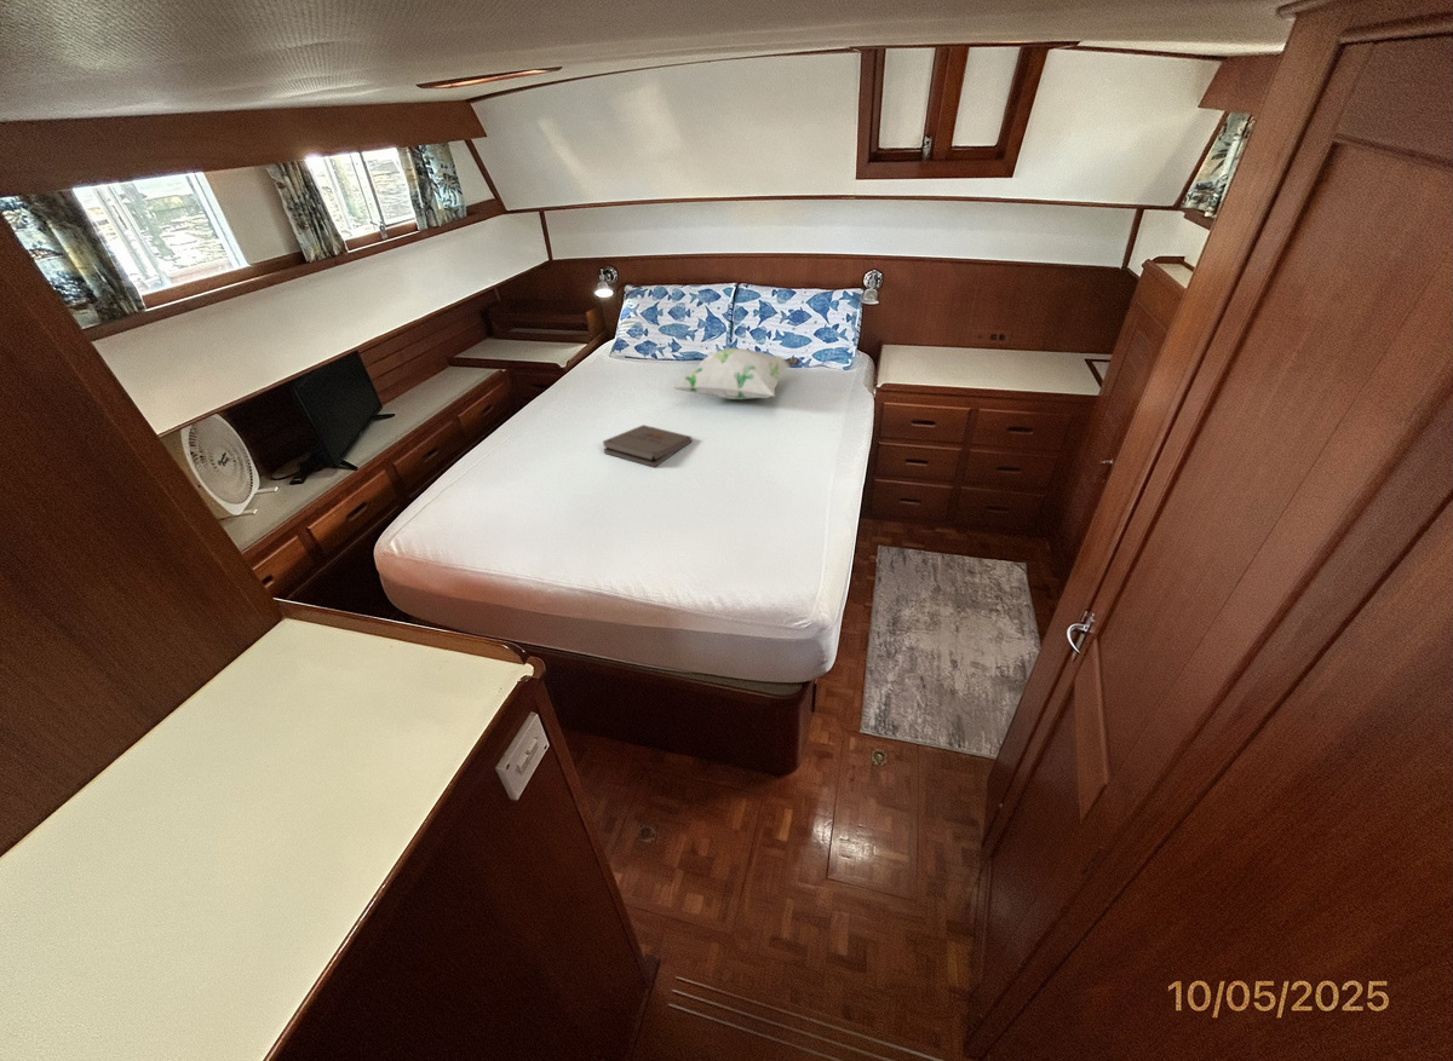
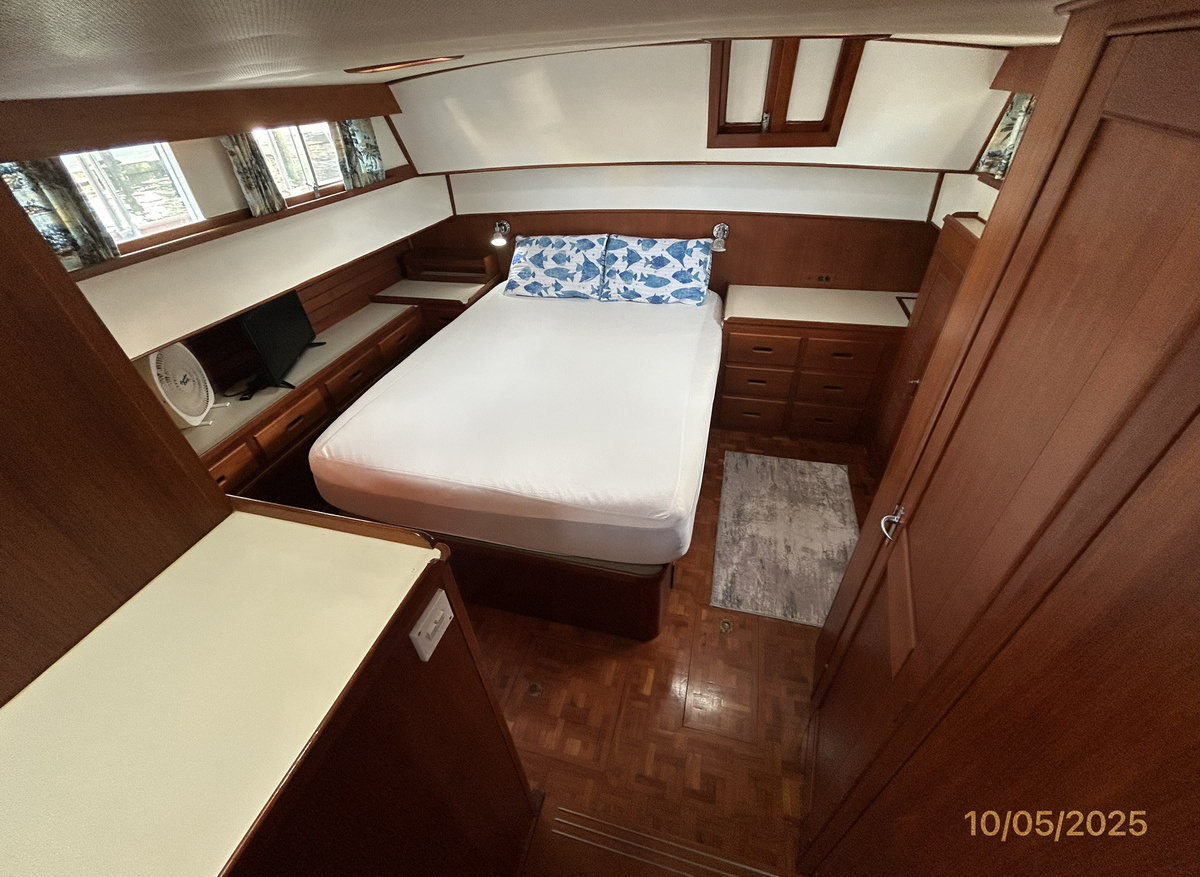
- decorative pillow [673,347,802,400]
- pizza box [602,423,694,468]
